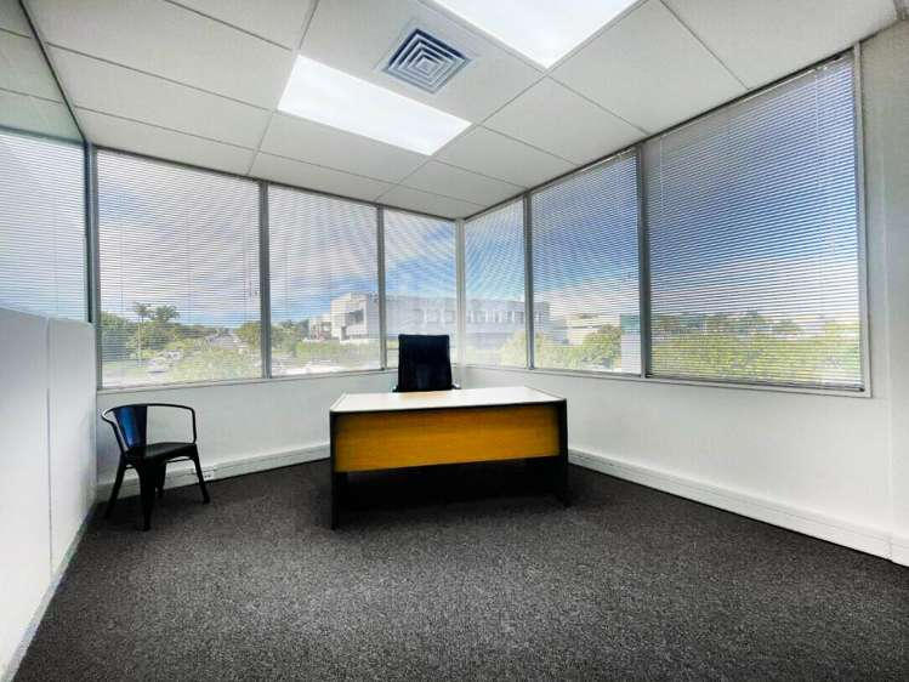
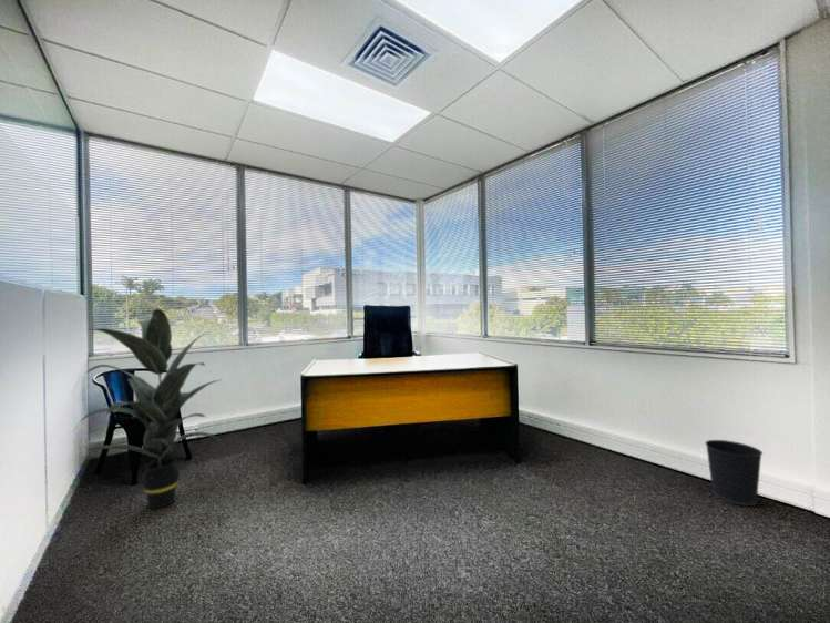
+ indoor plant [73,307,224,510]
+ wastebasket [704,439,764,507]
